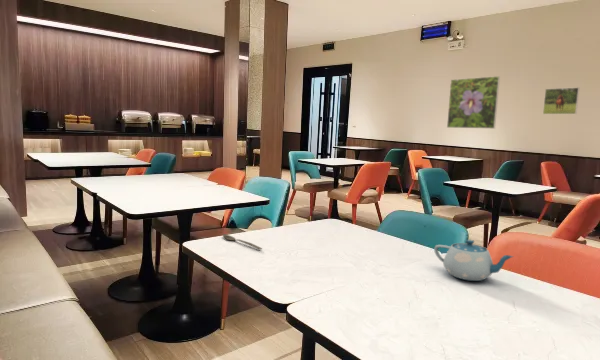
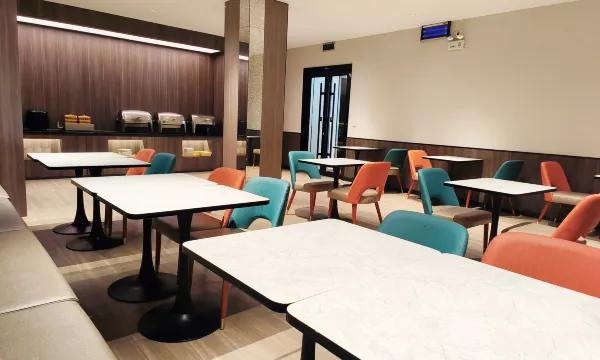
- chinaware [433,239,514,282]
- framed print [542,86,580,115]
- spoon [222,233,263,251]
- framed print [446,75,501,130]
